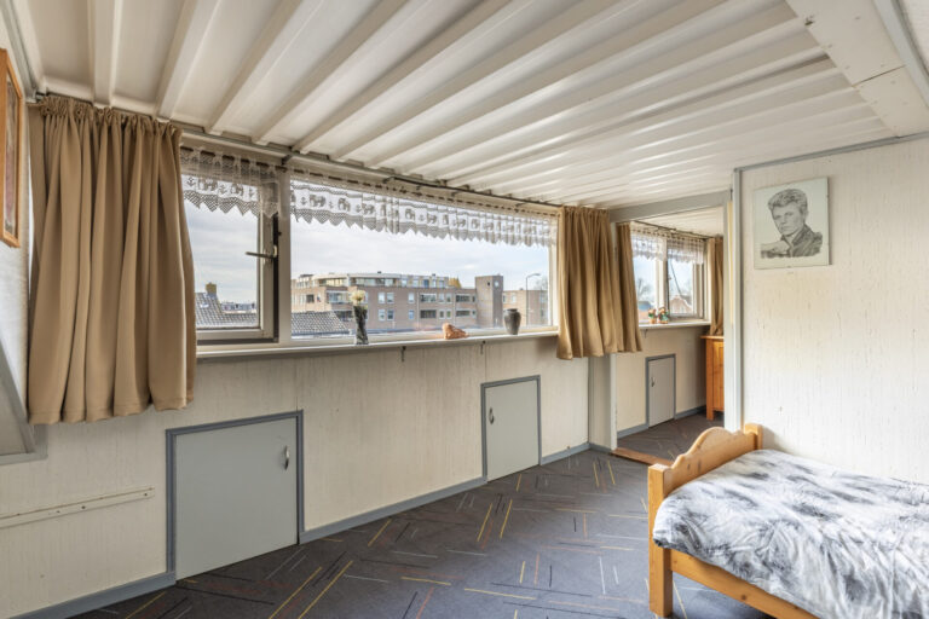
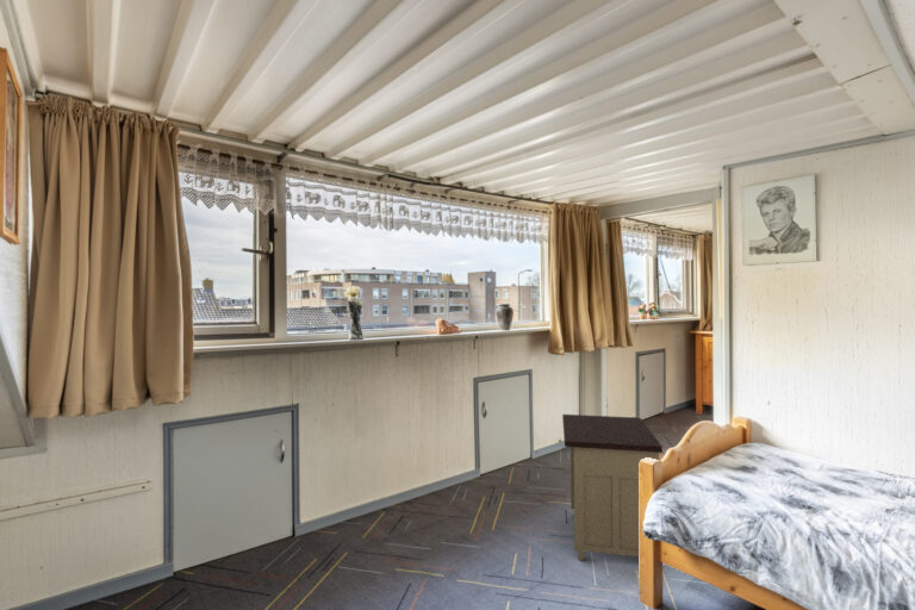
+ nightstand [561,413,664,561]
